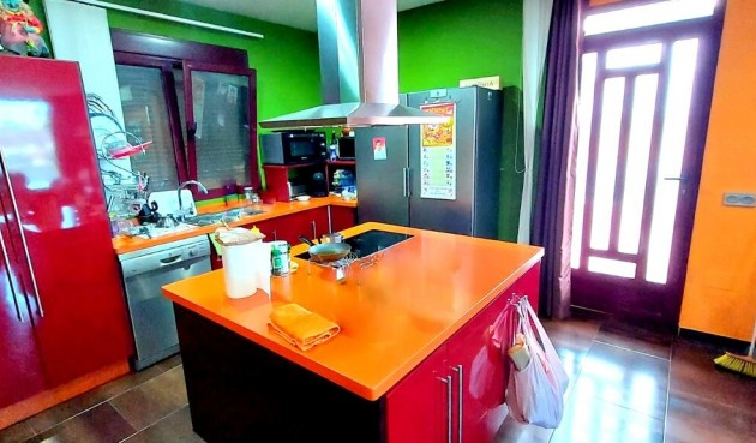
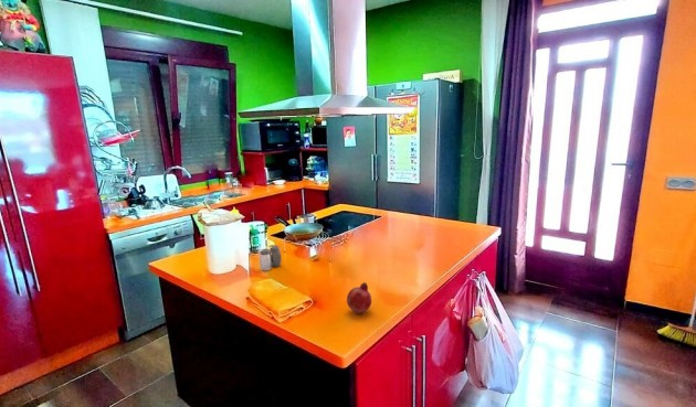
+ salt and pepper shaker [259,245,283,271]
+ fruit [346,281,372,314]
